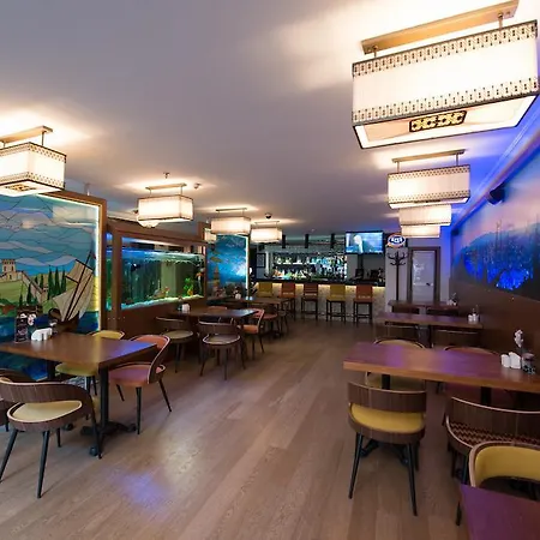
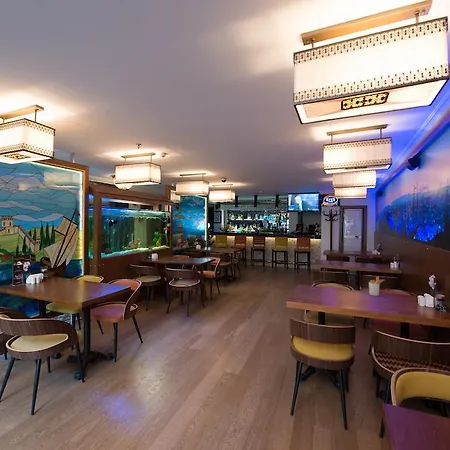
+ utensil holder [368,276,386,297]
